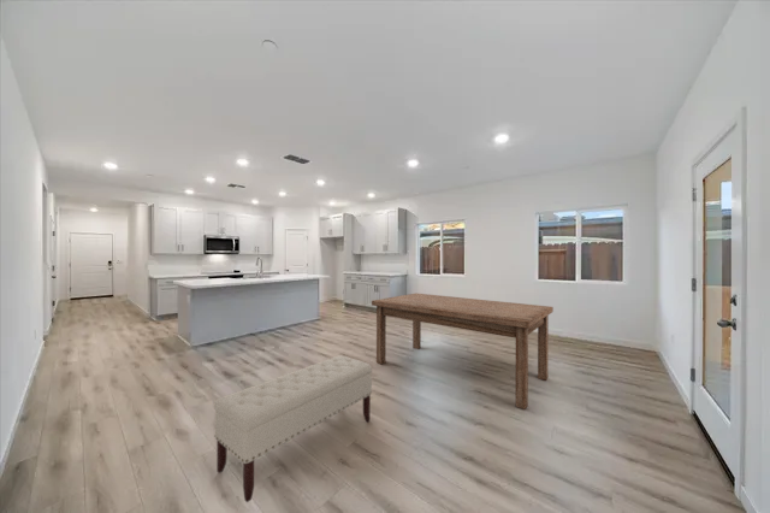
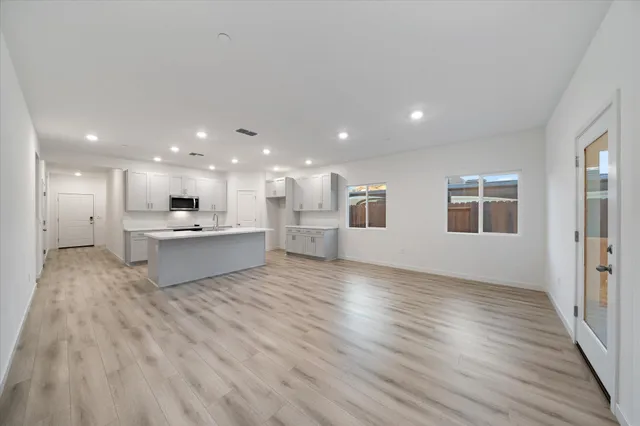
- dining table [371,293,555,411]
- bench [213,354,373,503]
